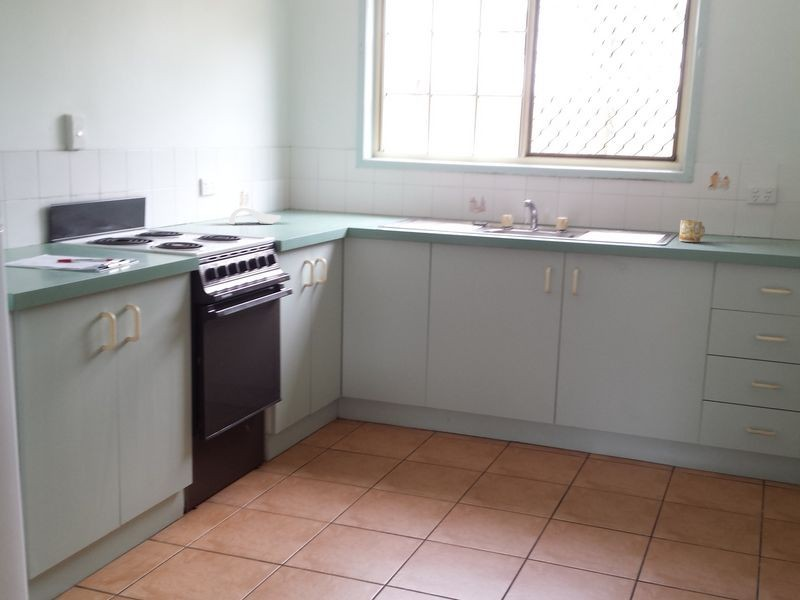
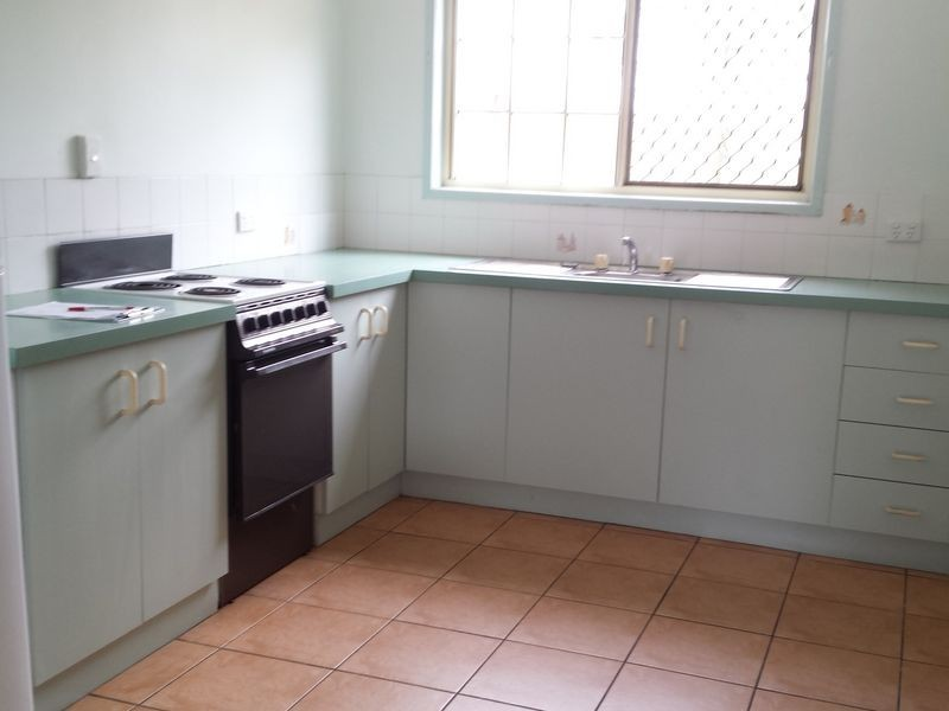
- spoon rest [228,207,282,225]
- mug [678,219,706,243]
